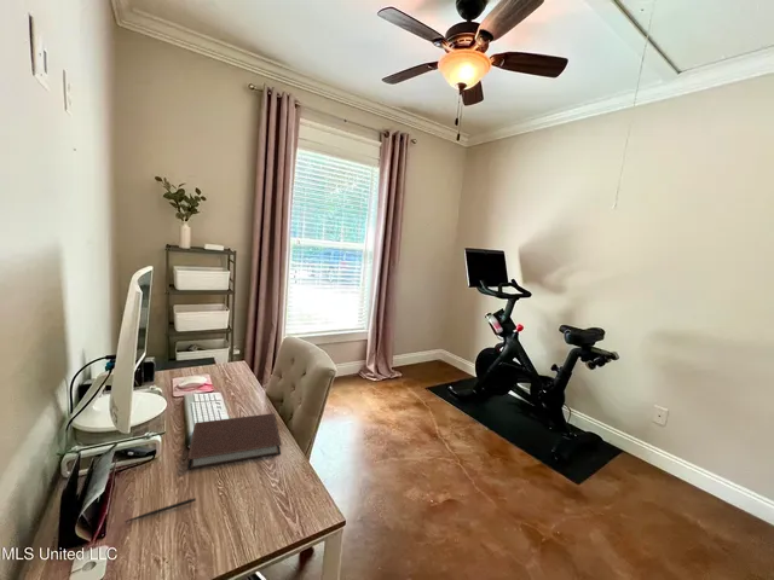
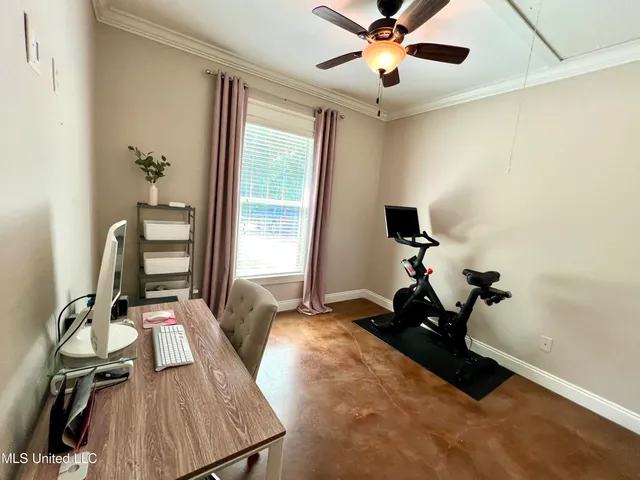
- notebook [186,412,283,471]
- pen [123,497,197,523]
